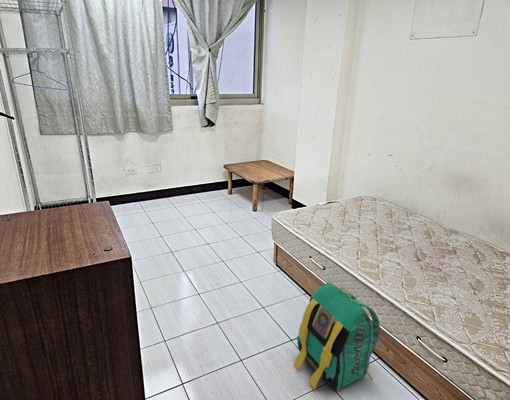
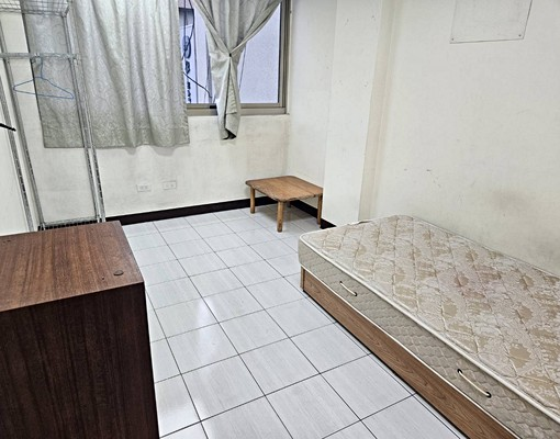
- backpack [293,282,381,392]
